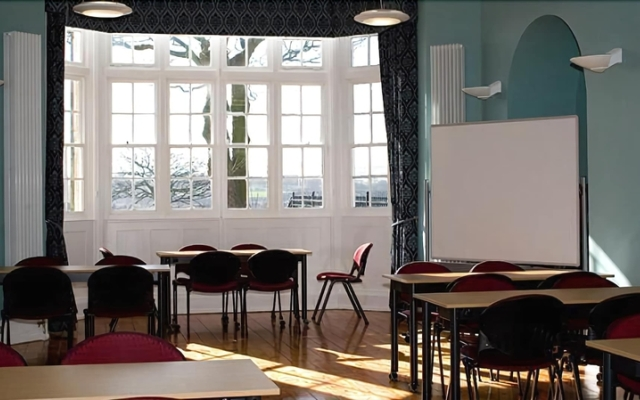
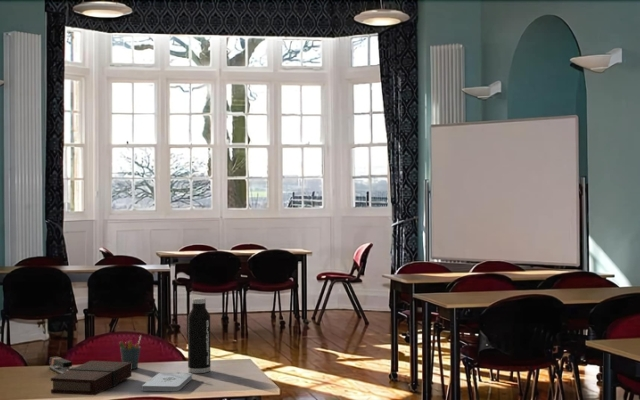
+ book [50,360,133,396]
+ notepad [141,372,193,392]
+ pen holder [118,334,142,370]
+ water bottle [187,297,212,374]
+ stapler [48,355,73,375]
